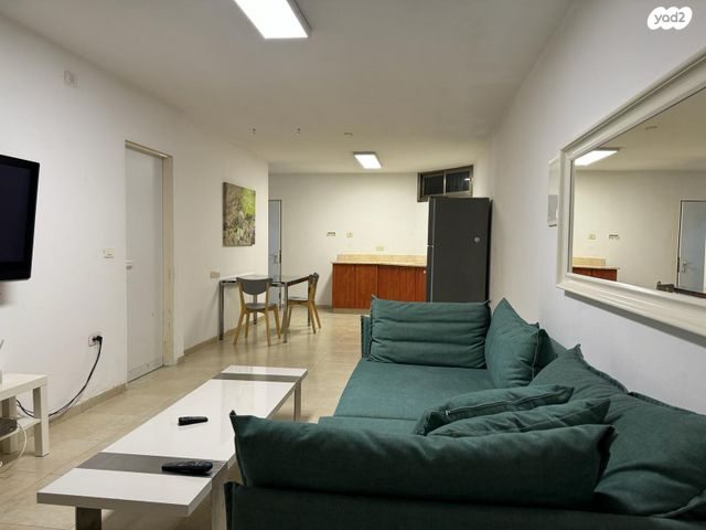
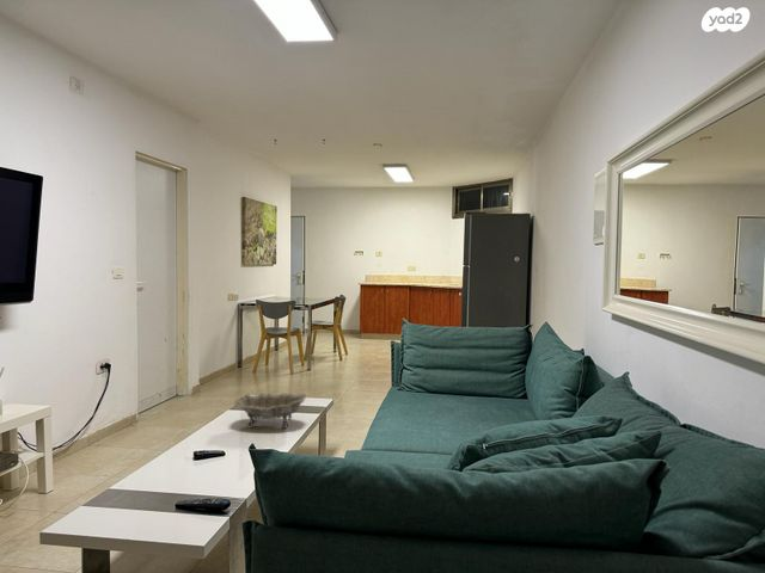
+ decorative bowl [233,392,308,430]
